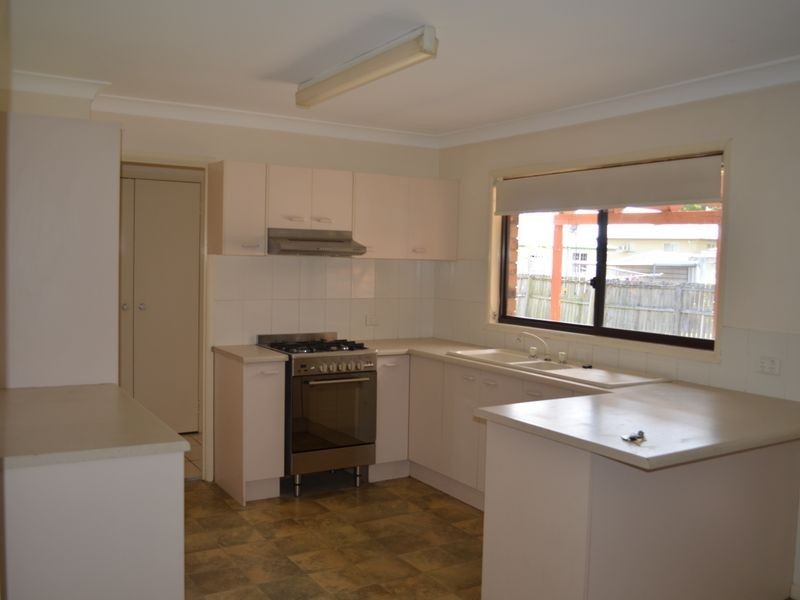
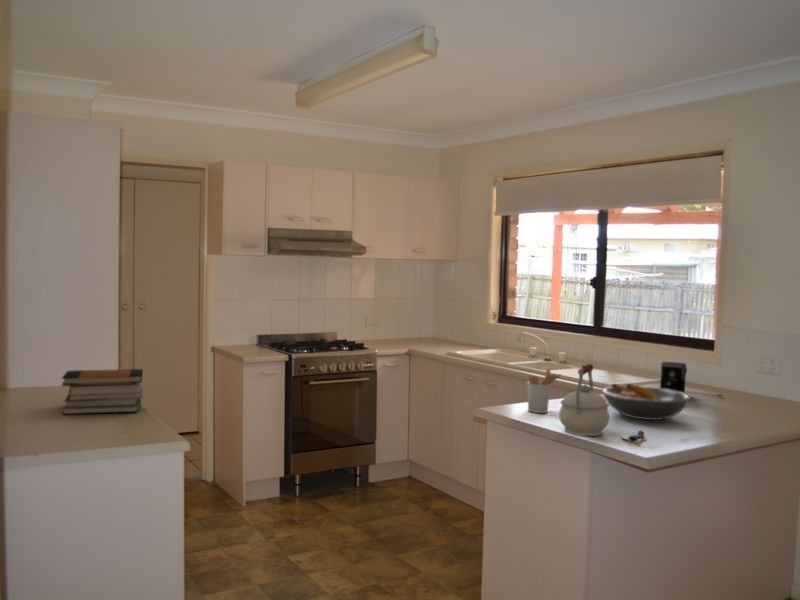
+ book stack [61,368,144,415]
+ kettle [558,363,610,437]
+ utensil holder [526,368,562,414]
+ fruit bowl [601,383,692,421]
+ coffee maker [659,361,724,397]
